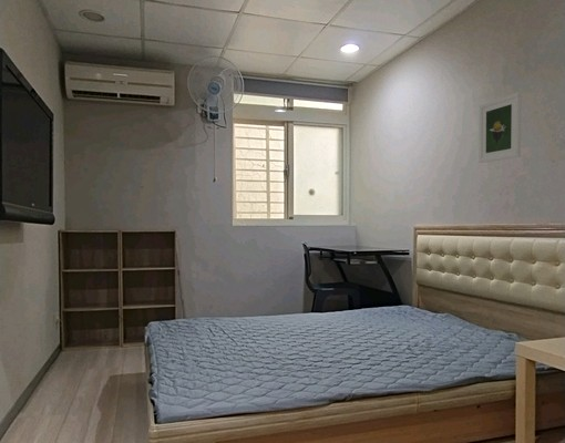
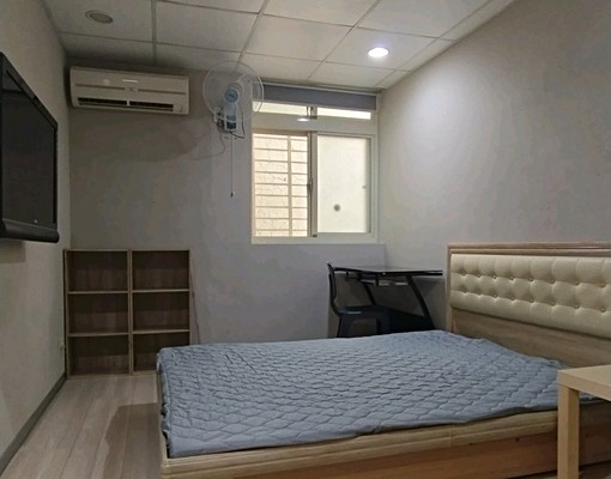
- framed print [477,92,523,164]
